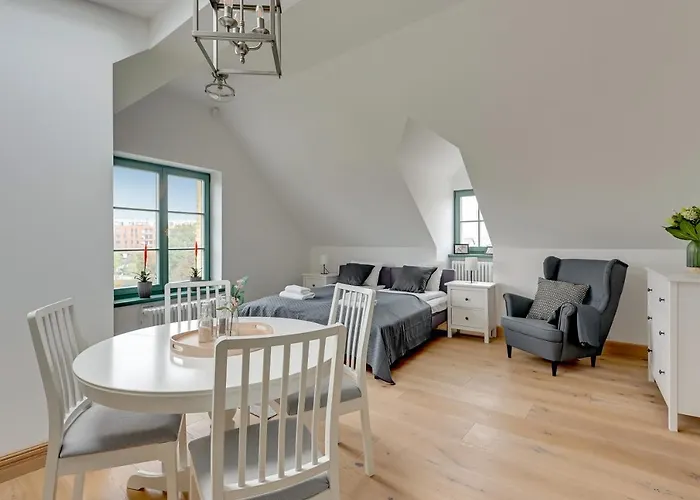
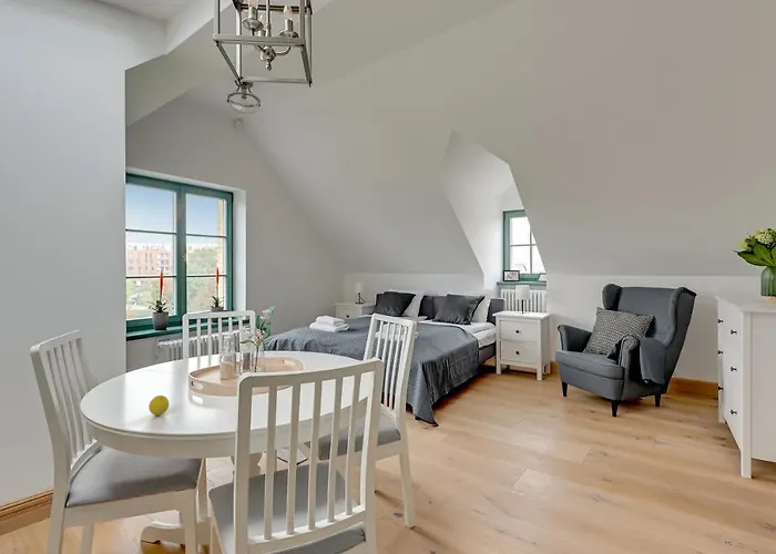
+ fruit [147,394,170,417]
